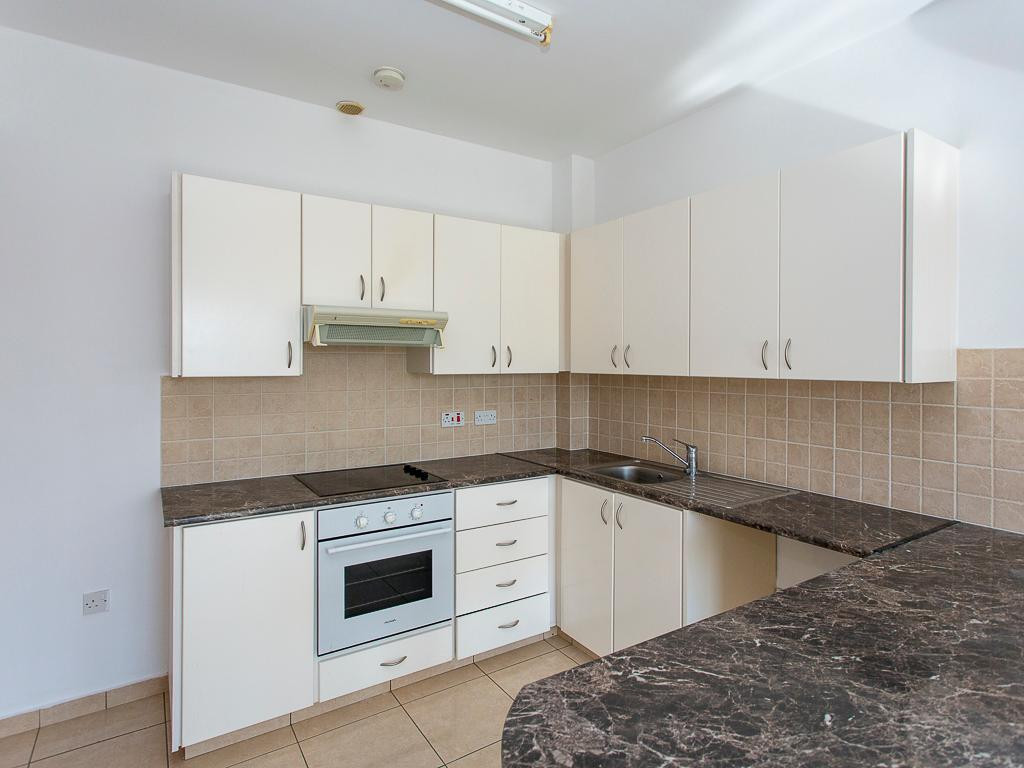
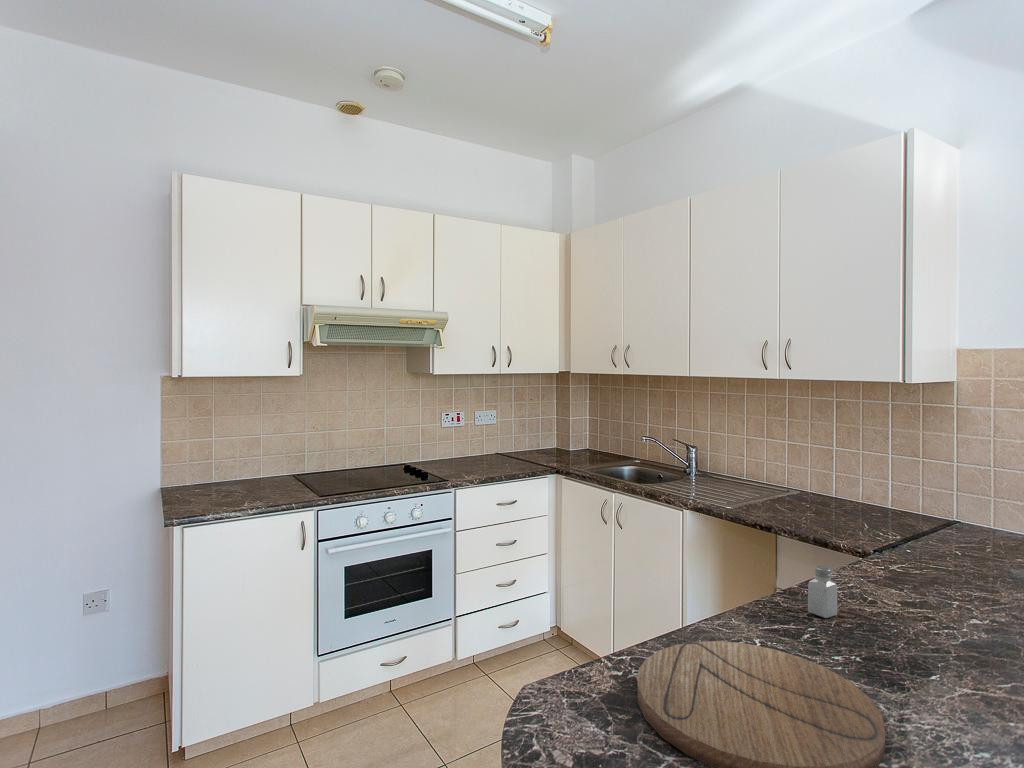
+ cutting board [637,640,886,768]
+ saltshaker [807,565,838,619]
